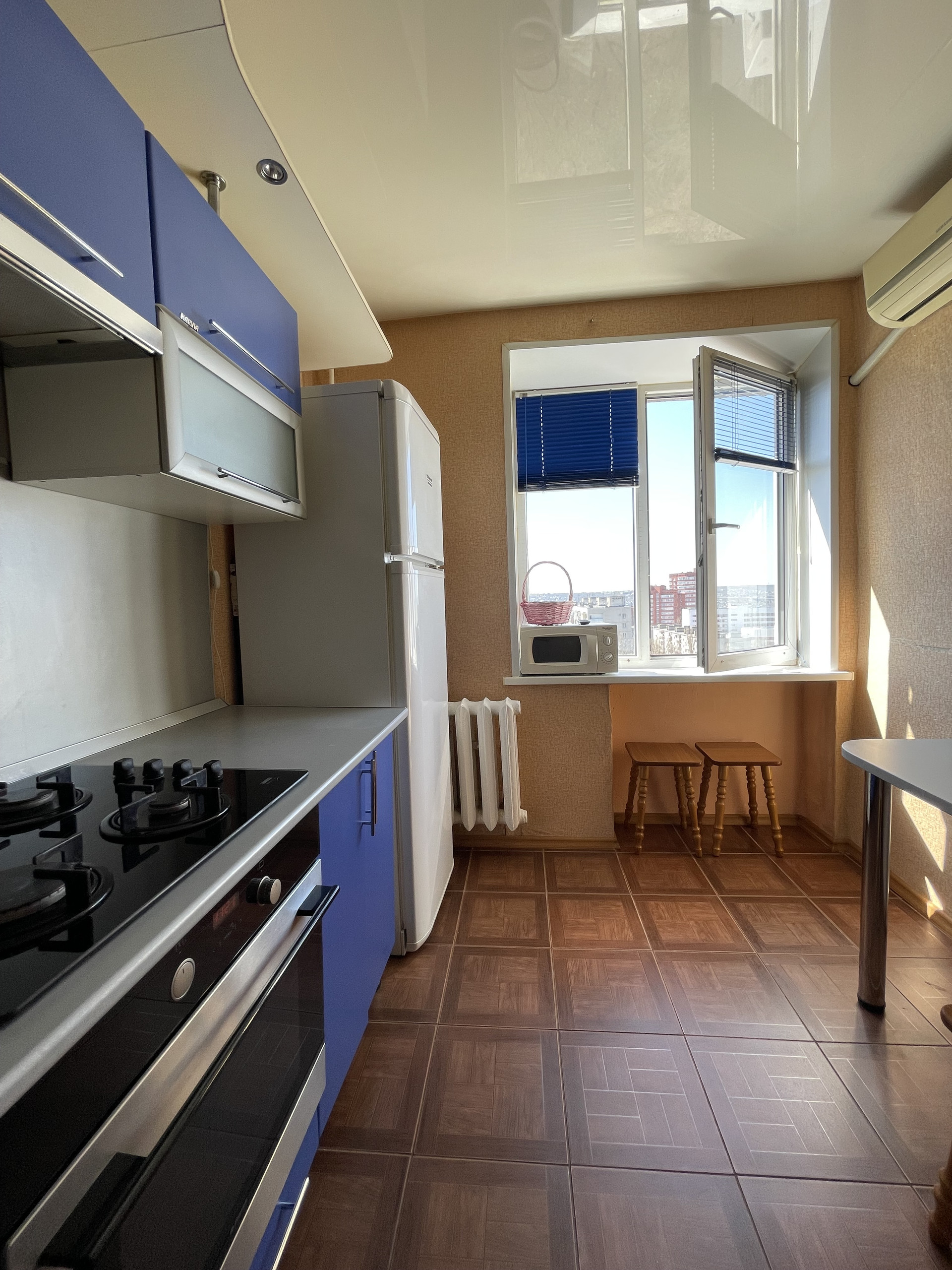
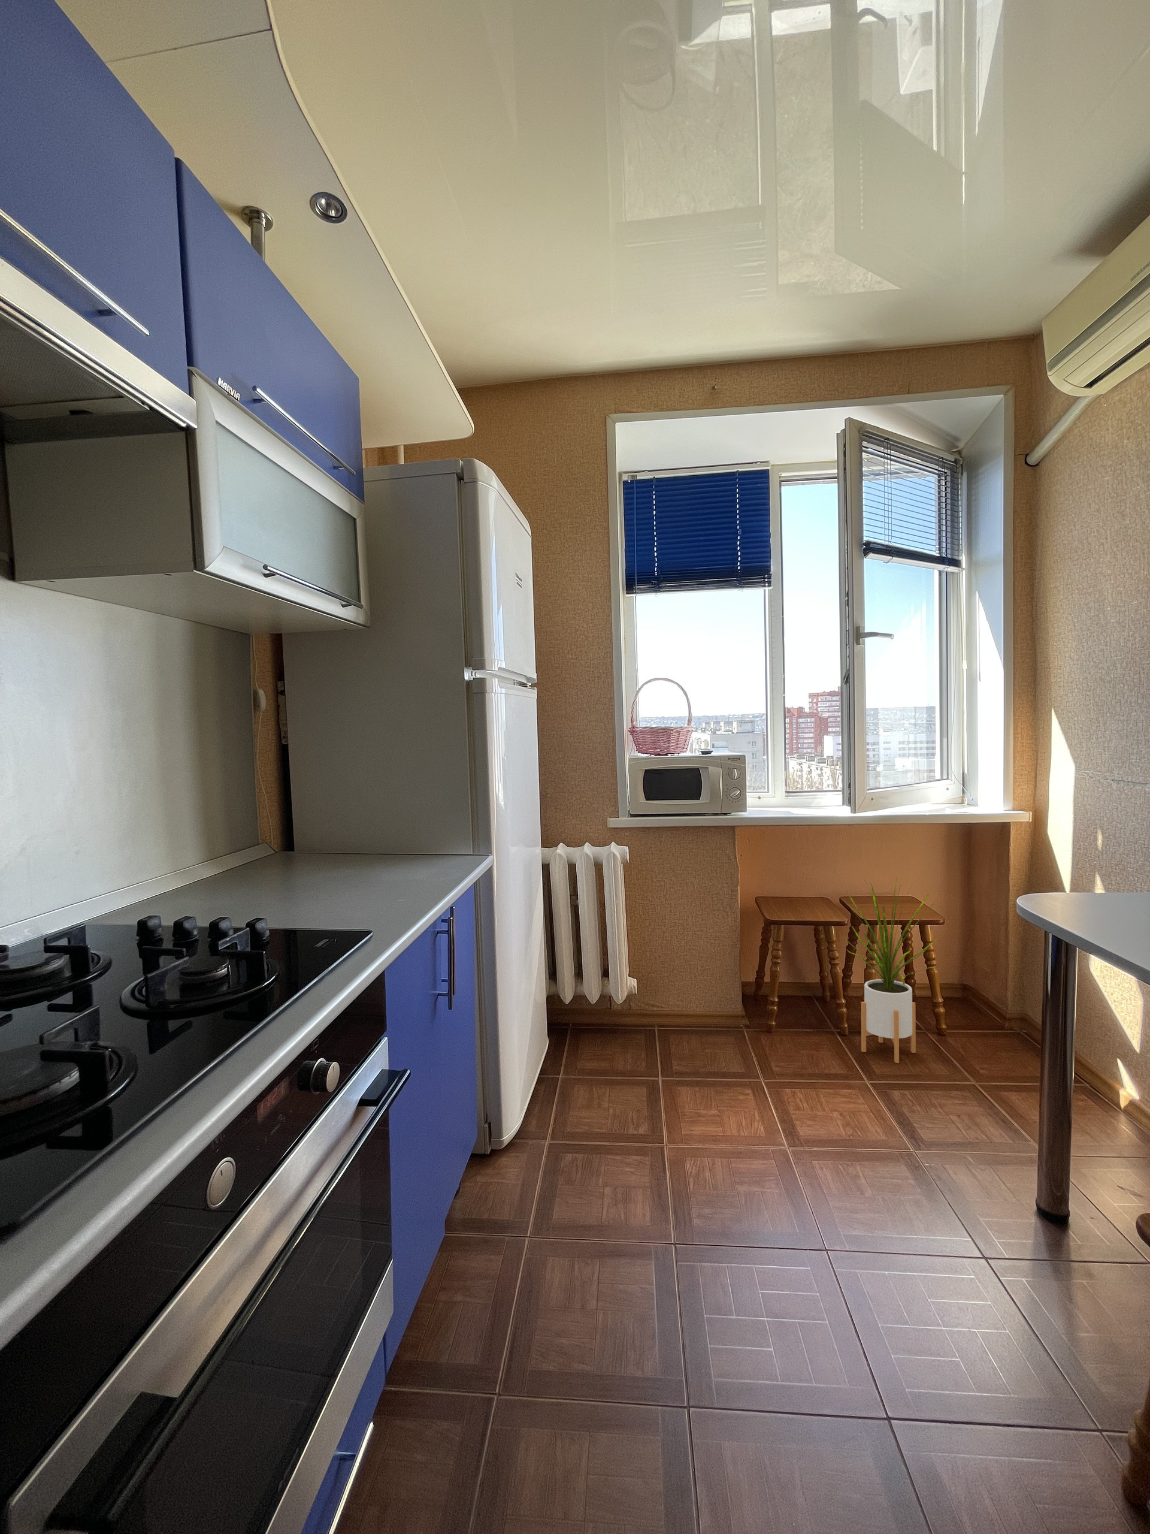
+ house plant [840,876,941,1064]
